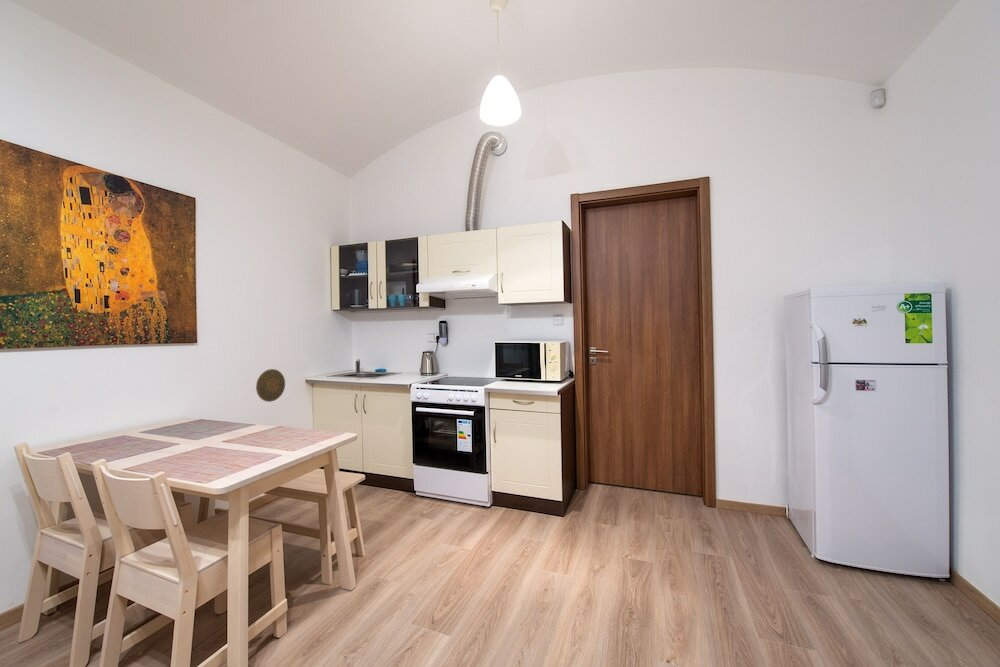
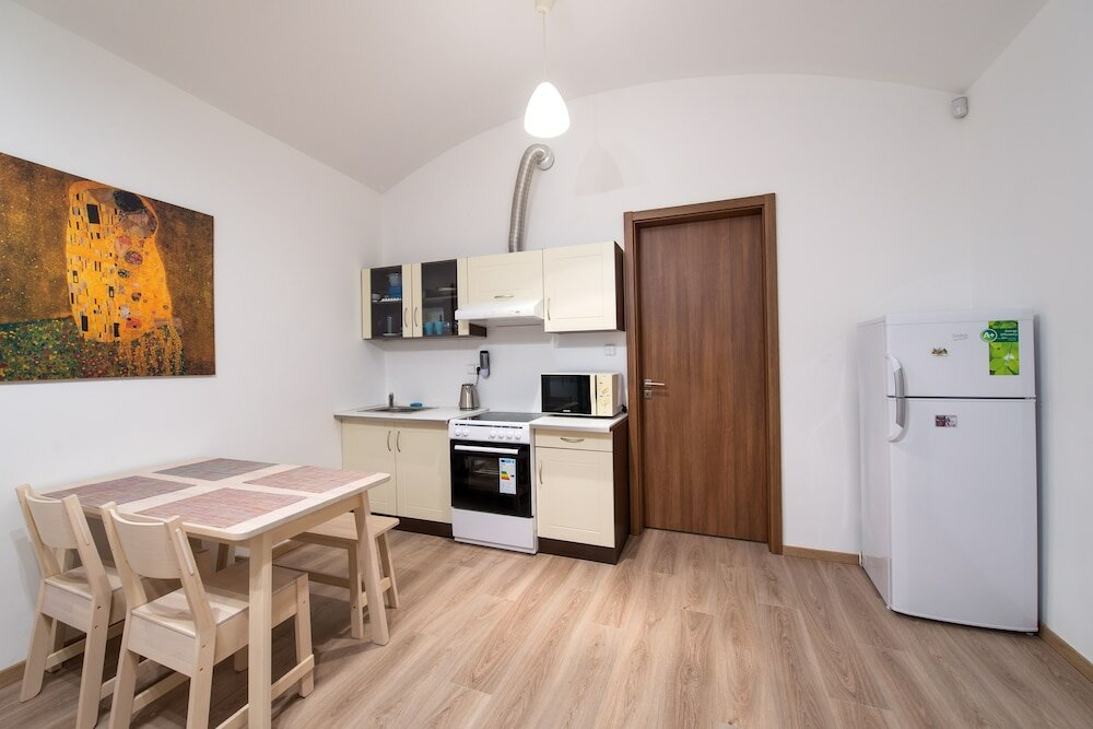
- decorative plate [255,368,286,403]
